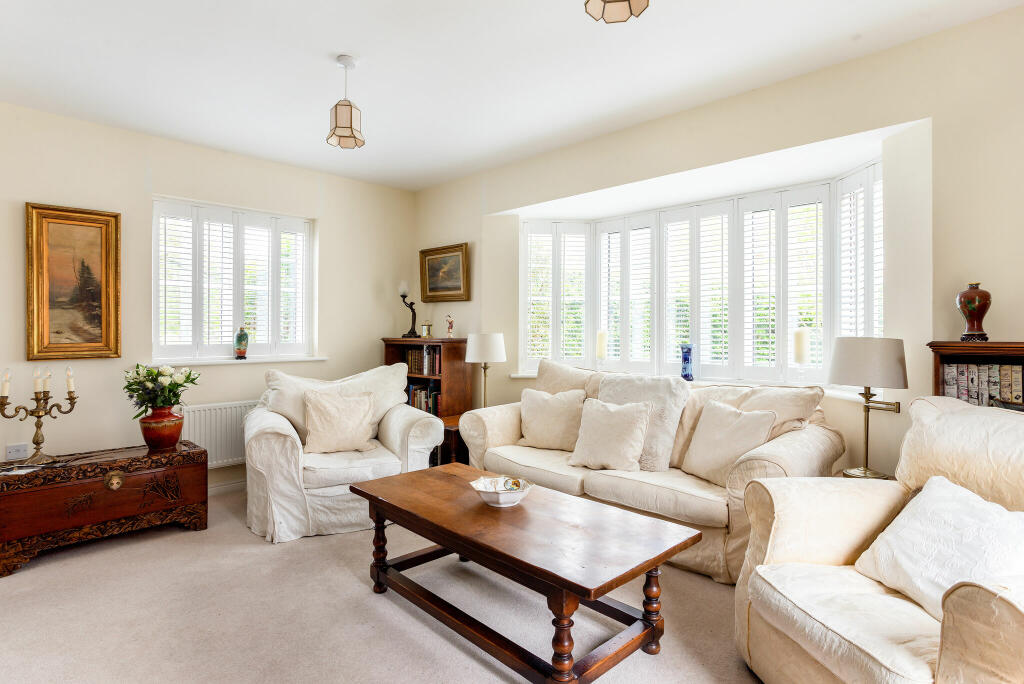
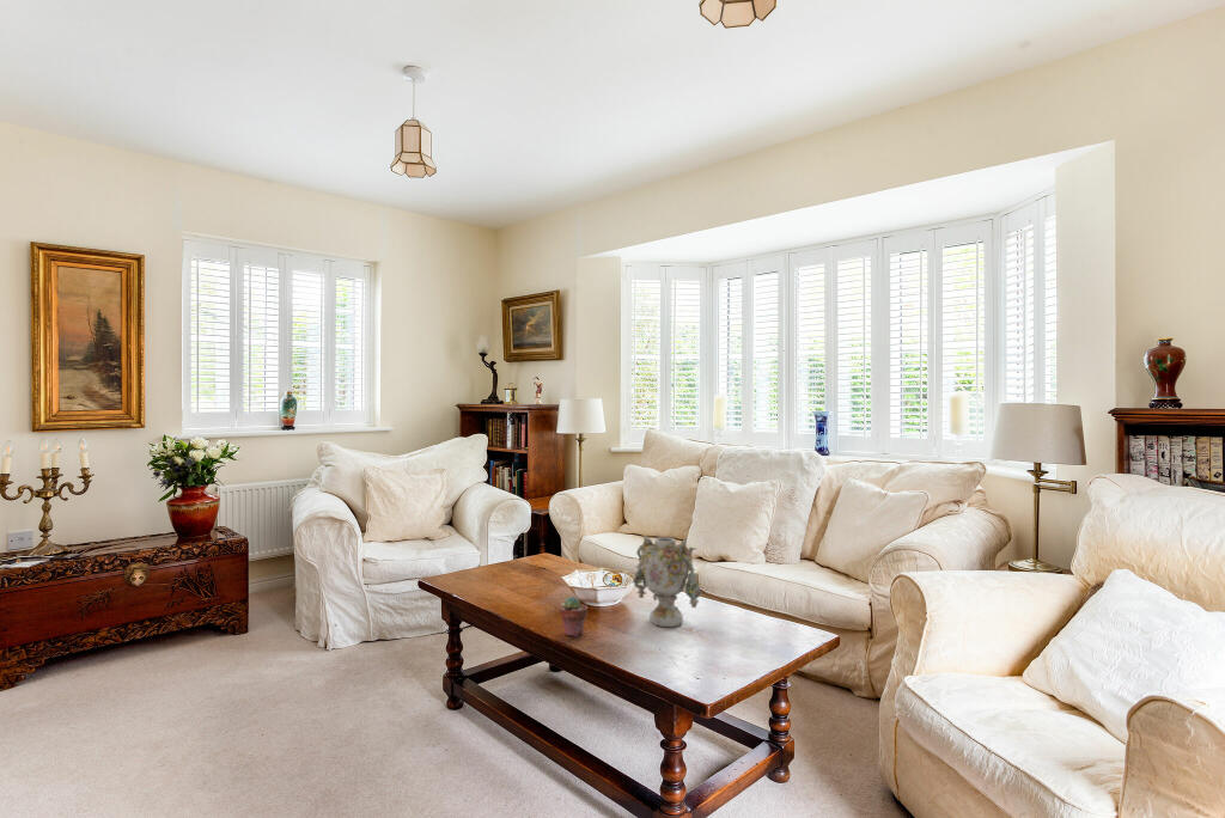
+ potted succulent [559,596,589,637]
+ vase [632,533,702,628]
